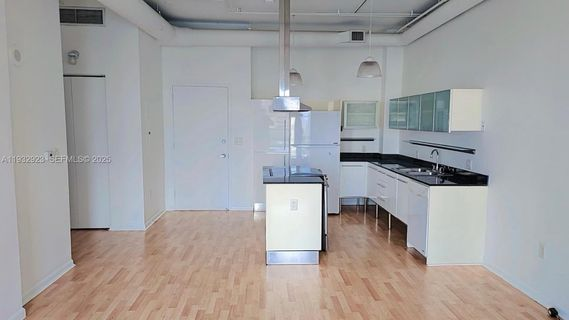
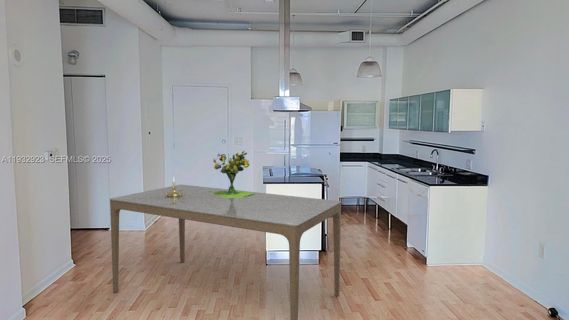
+ bouquet [209,150,256,198]
+ dining table [109,184,342,320]
+ candle holder [165,176,185,197]
